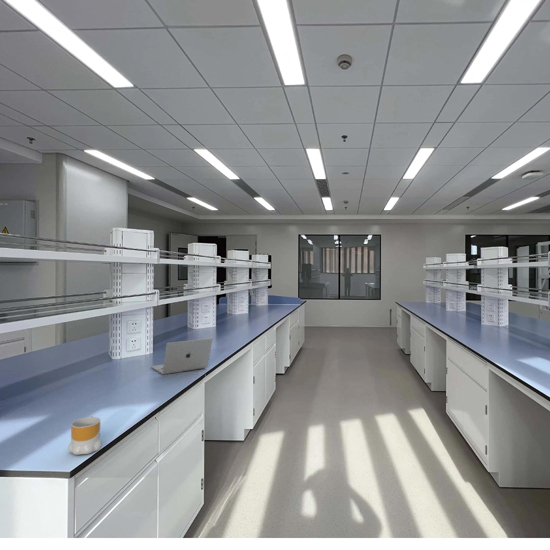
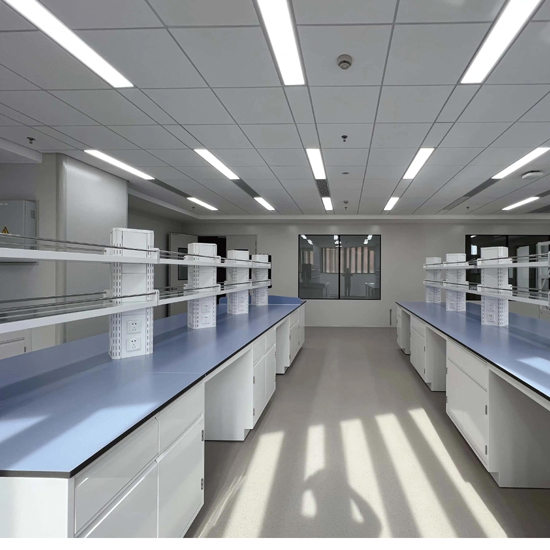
- laptop [150,337,213,375]
- mug [67,415,103,456]
